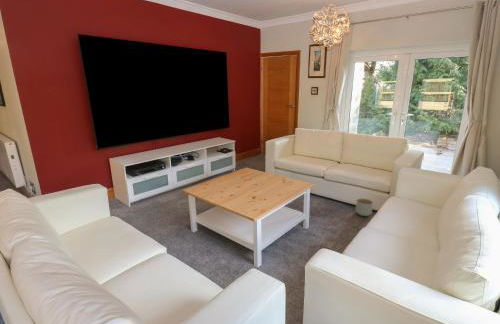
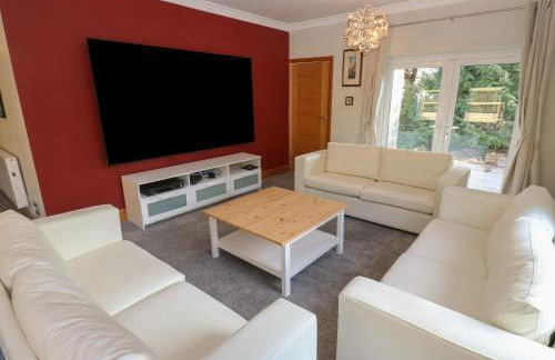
- planter [355,197,374,217]
